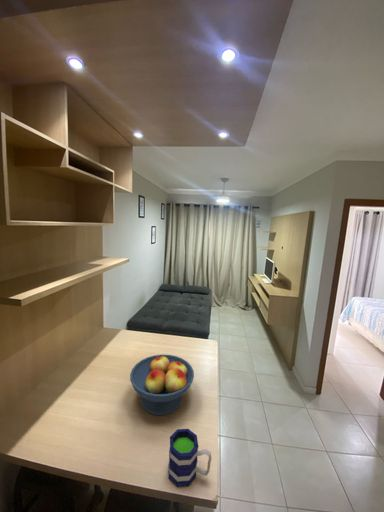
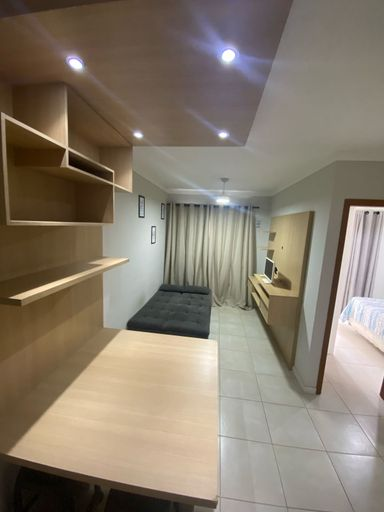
- fruit bowl [129,354,195,416]
- mug [167,428,212,488]
